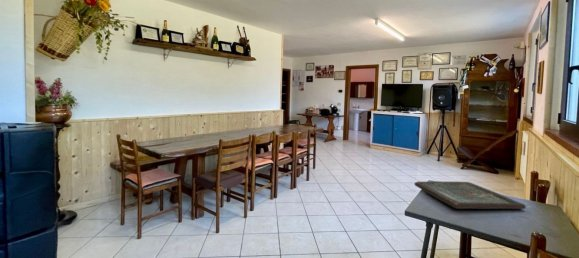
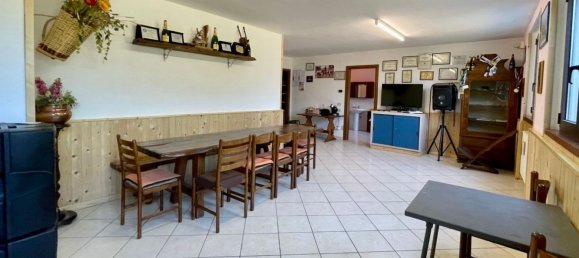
- board game [413,180,527,210]
